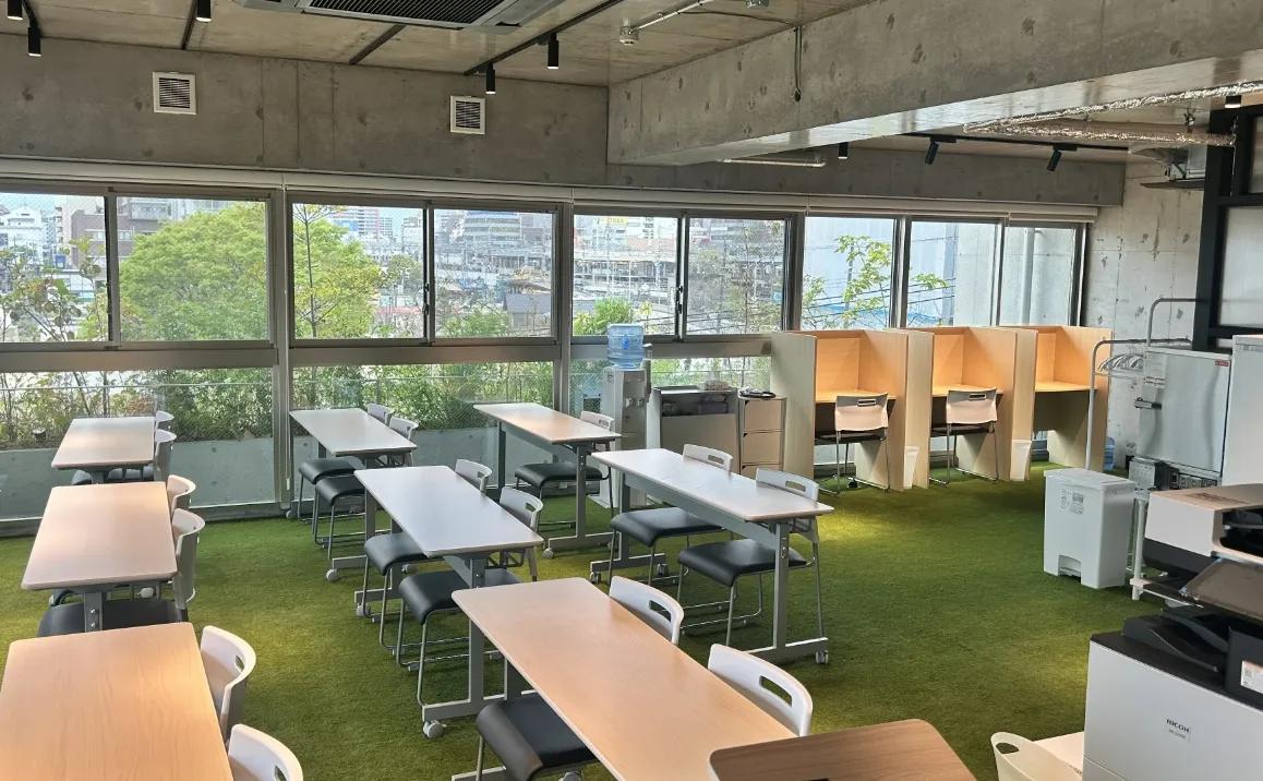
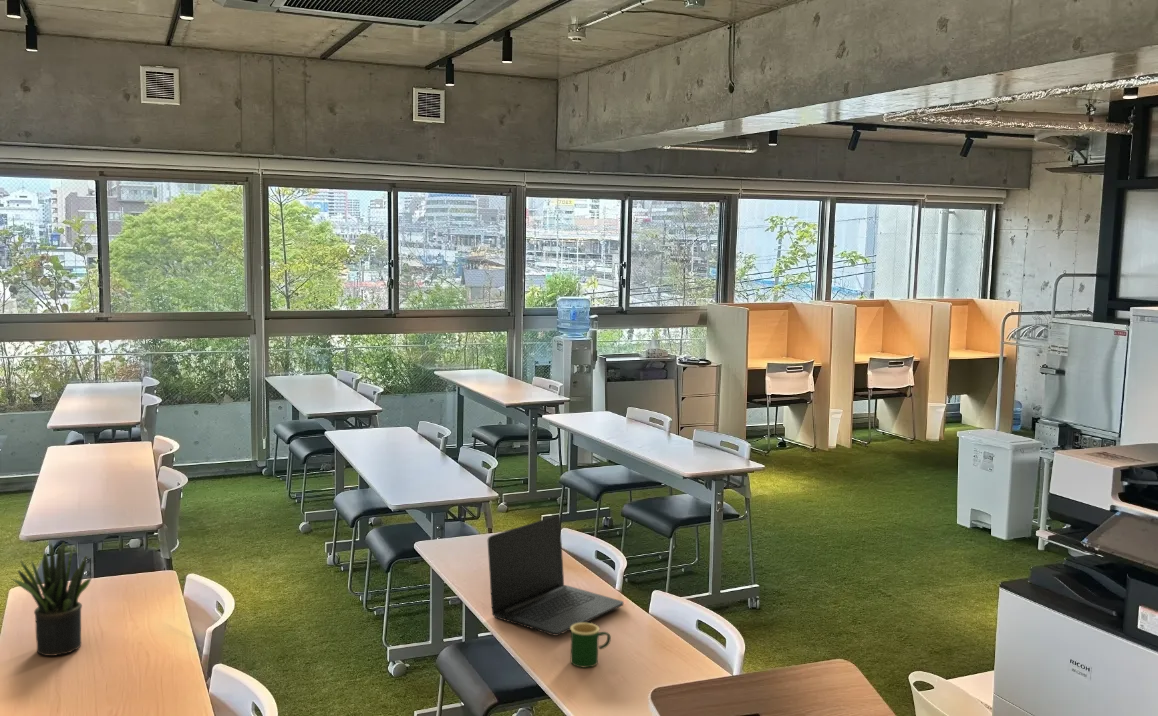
+ potted plant [12,541,92,657]
+ mug [570,622,612,669]
+ laptop [487,514,625,637]
